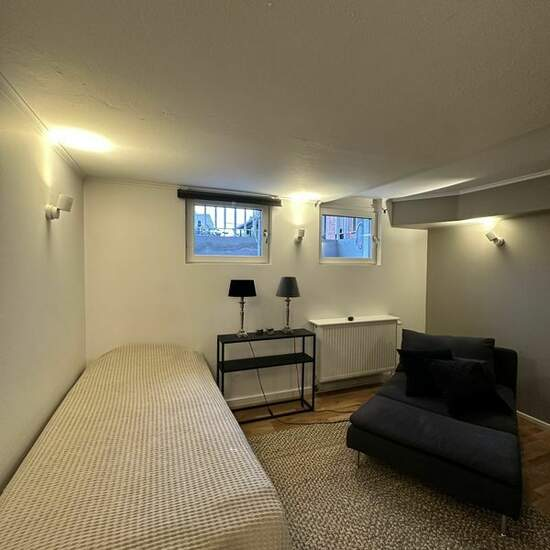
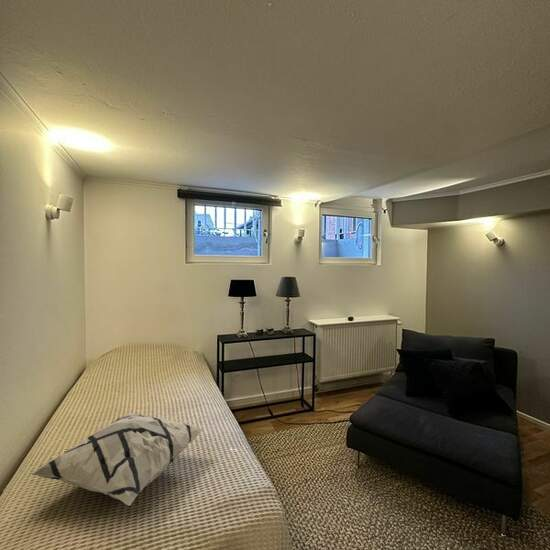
+ decorative pillow [30,412,204,506]
